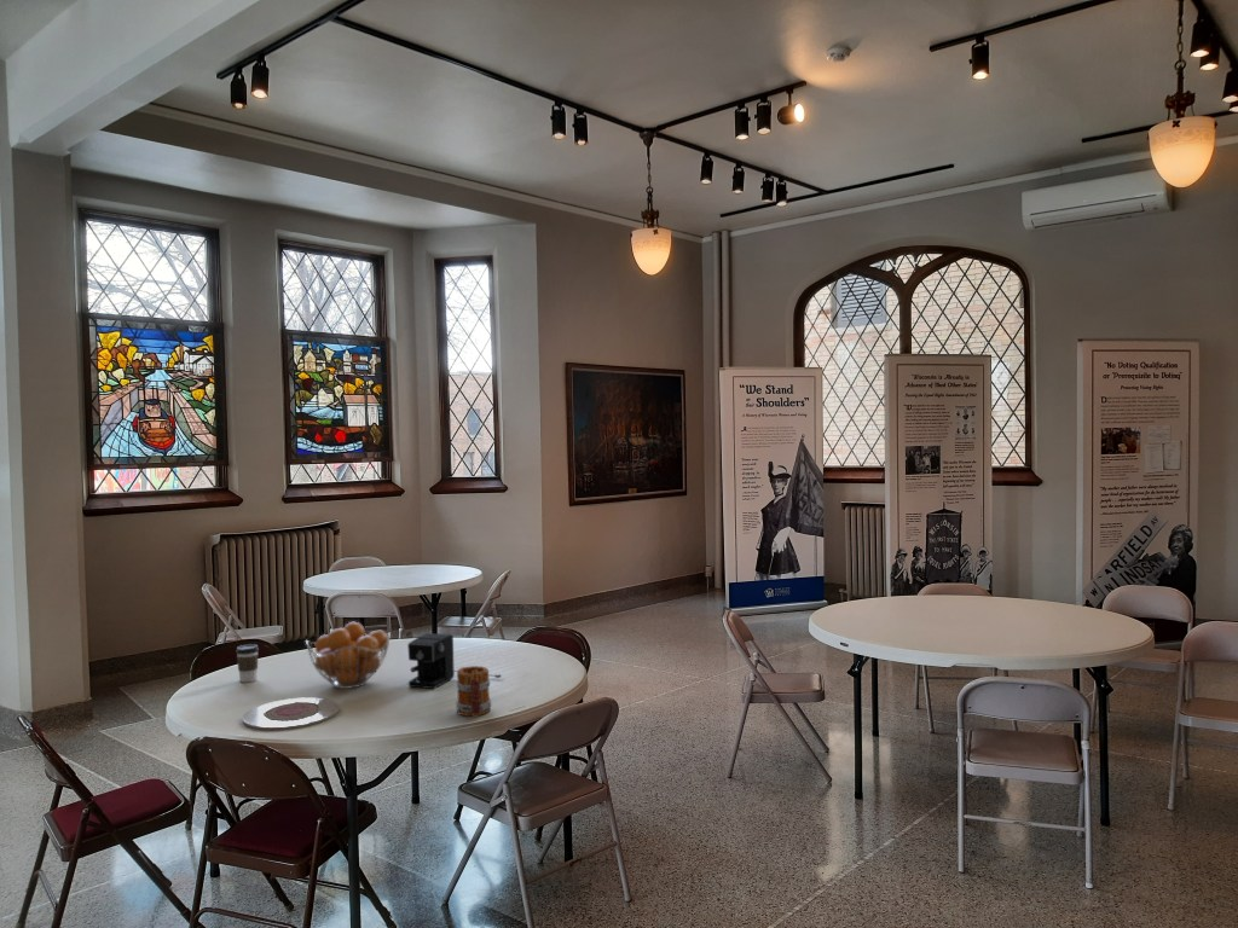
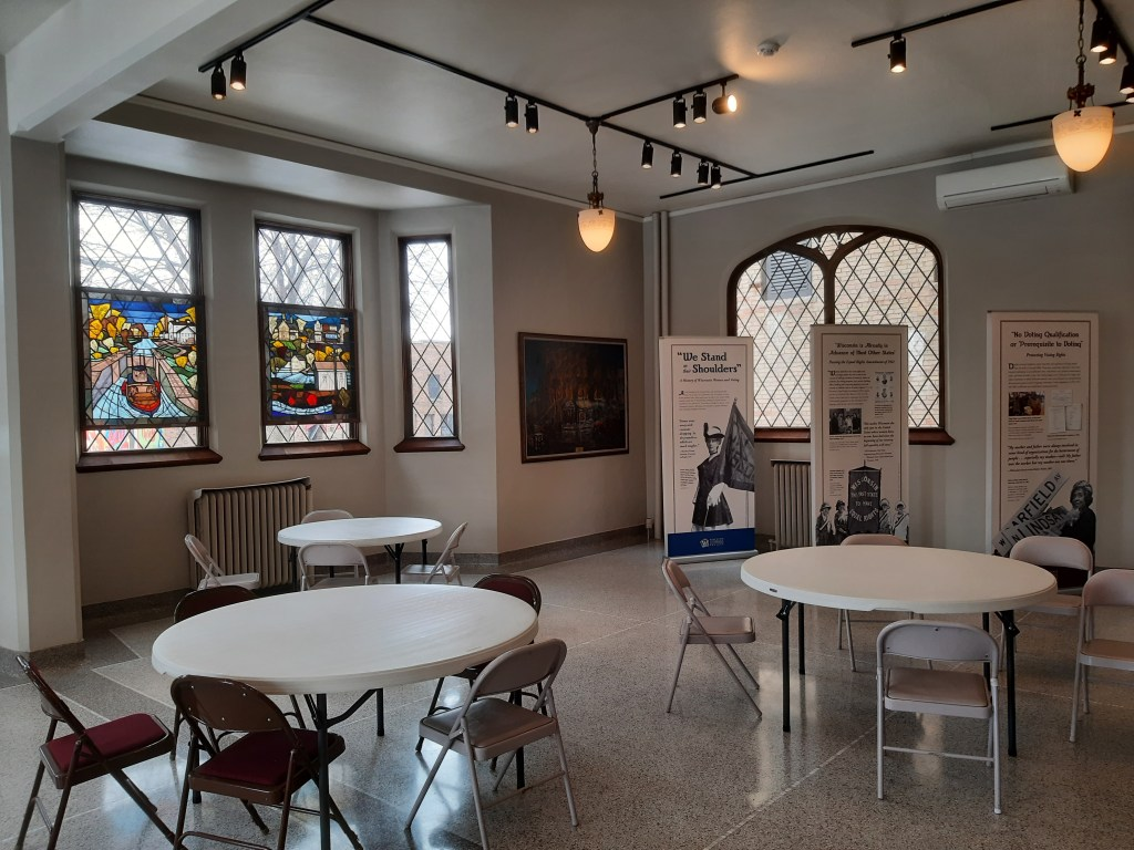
- coffee cup [235,643,260,683]
- coffee maker [406,632,503,690]
- mug [455,665,492,719]
- fruit basket [305,621,392,690]
- plate [242,696,341,731]
